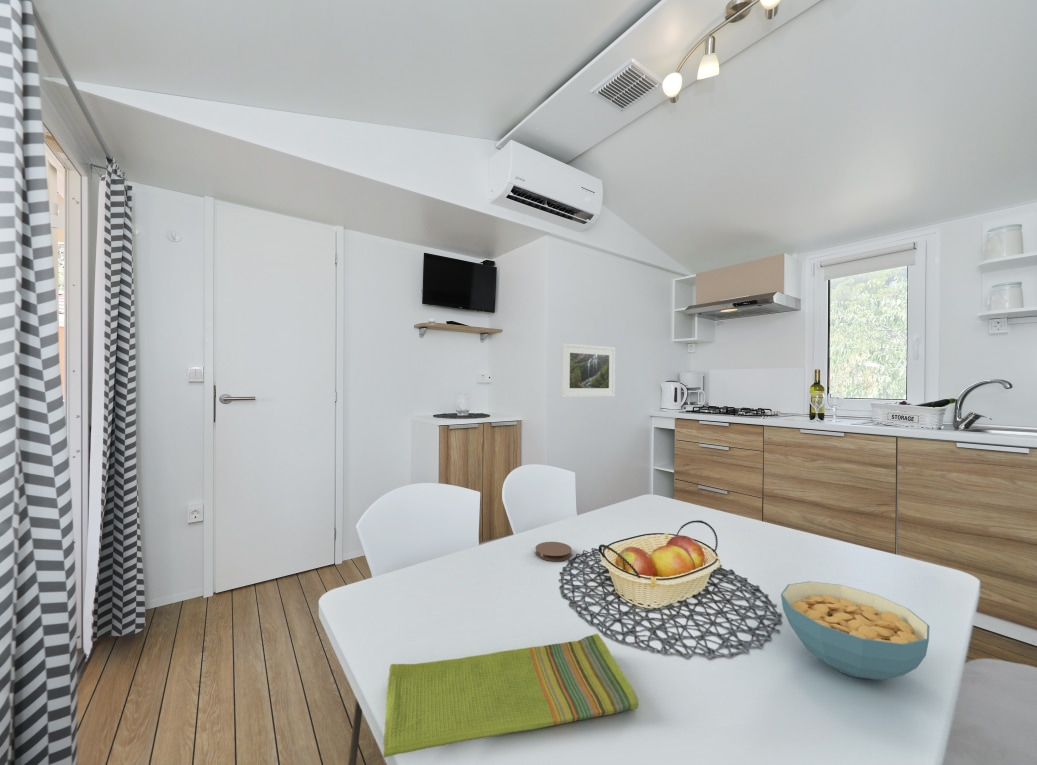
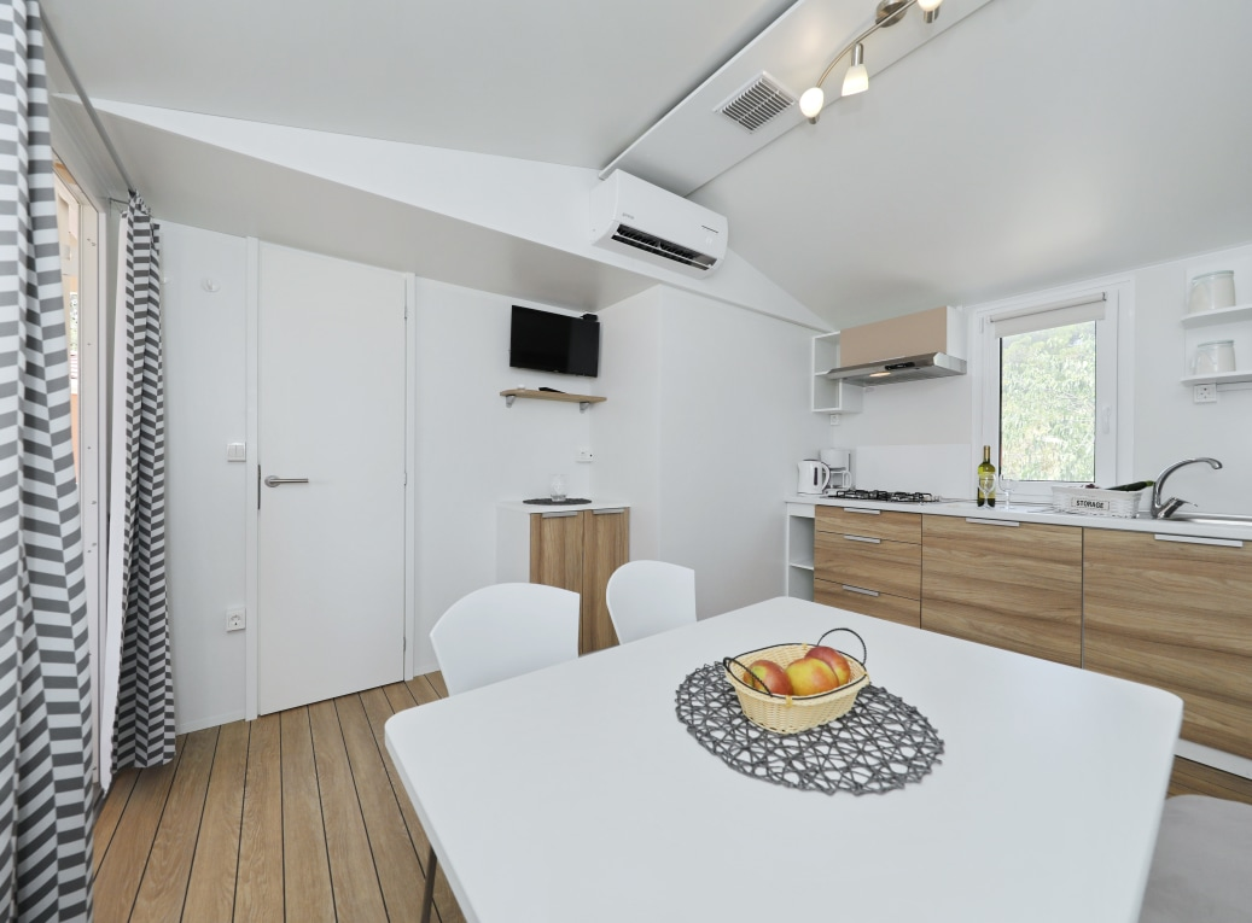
- cereal bowl [780,580,930,681]
- coaster [534,541,573,562]
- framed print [560,342,617,399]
- dish towel [382,633,639,758]
